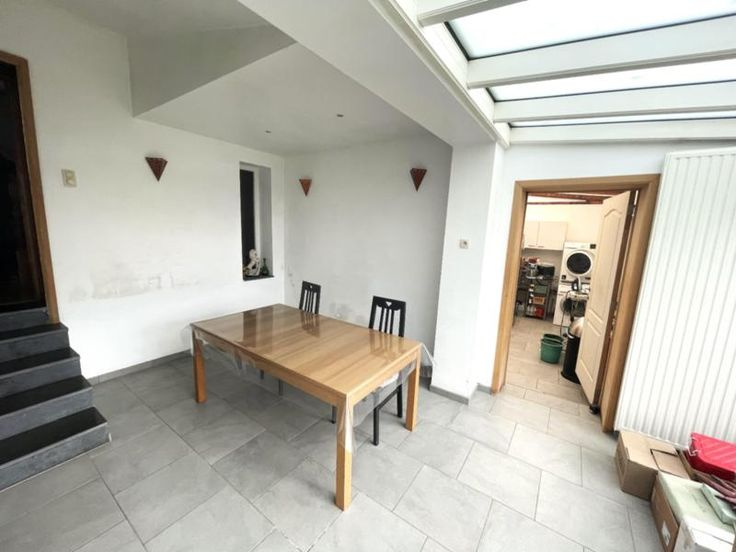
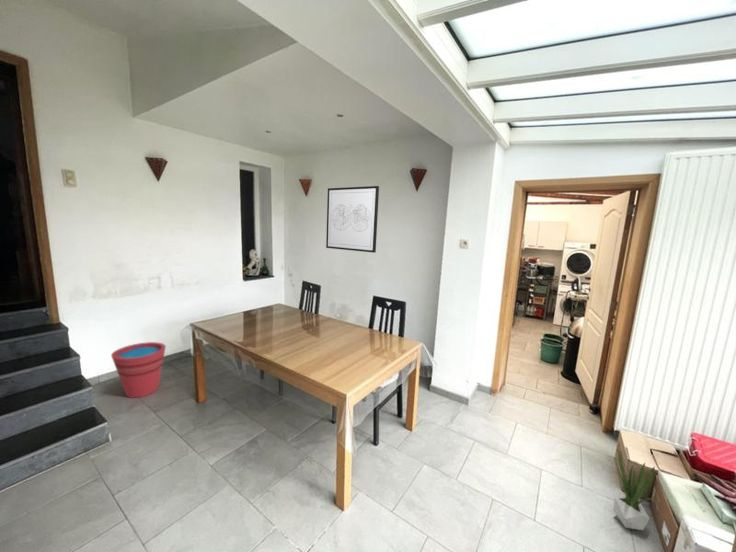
+ potted plant [612,450,657,531]
+ bucket [110,341,167,399]
+ wall art [325,185,380,254]
